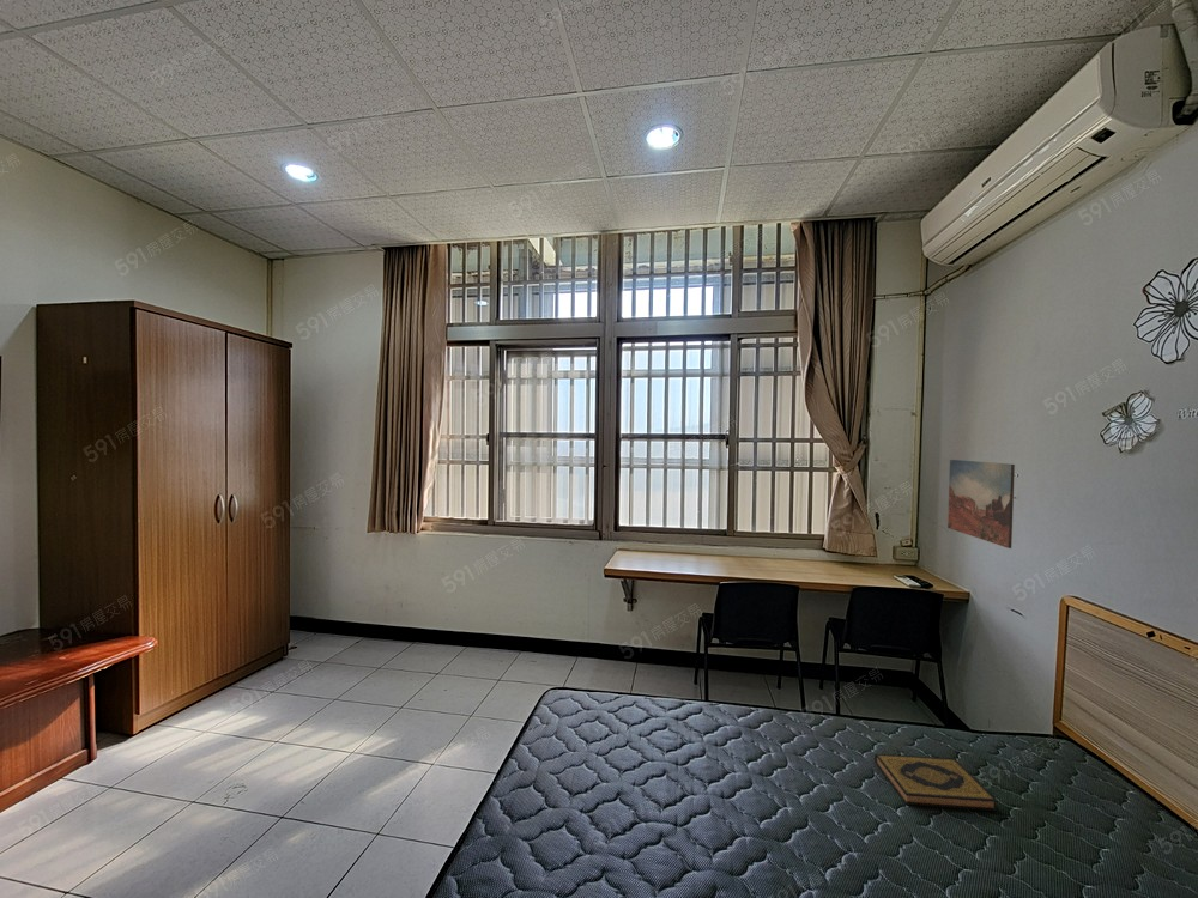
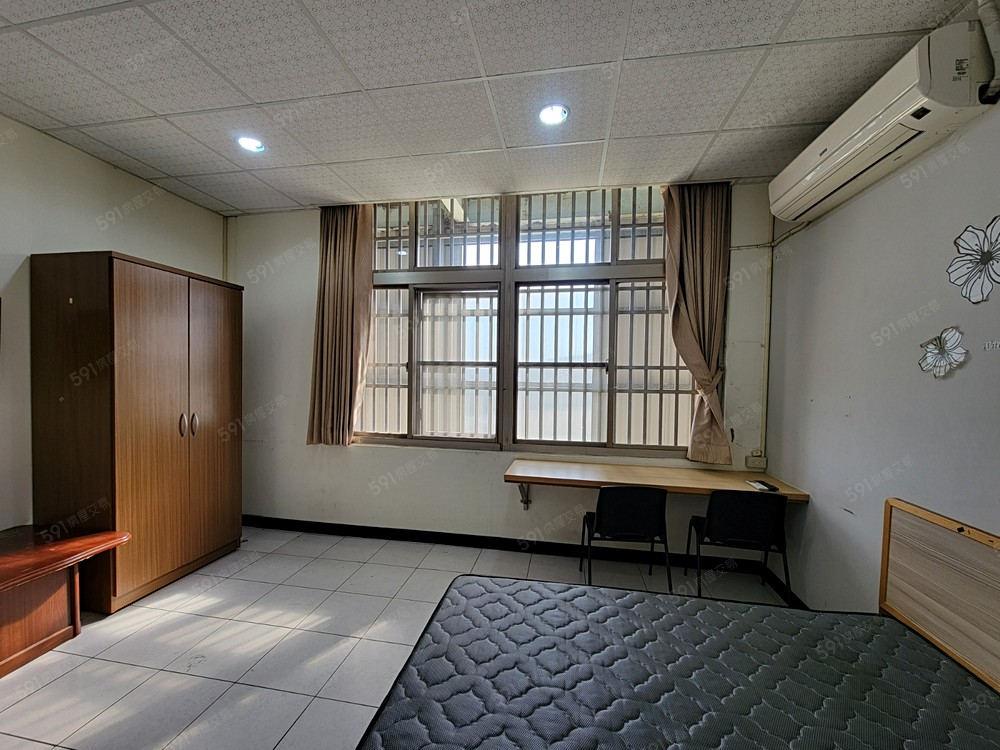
- hardback book [873,753,998,812]
- wall art [946,459,1016,550]
